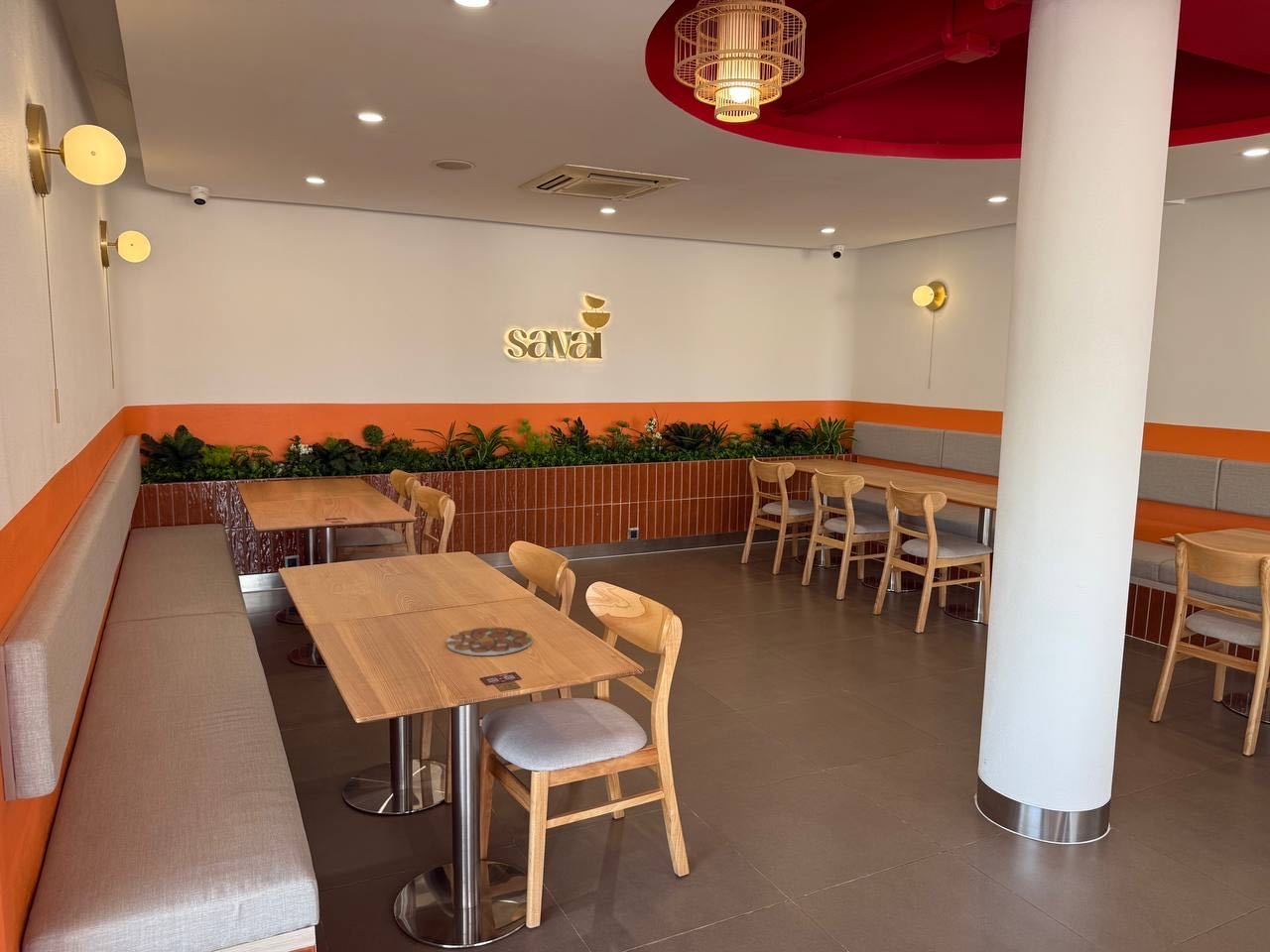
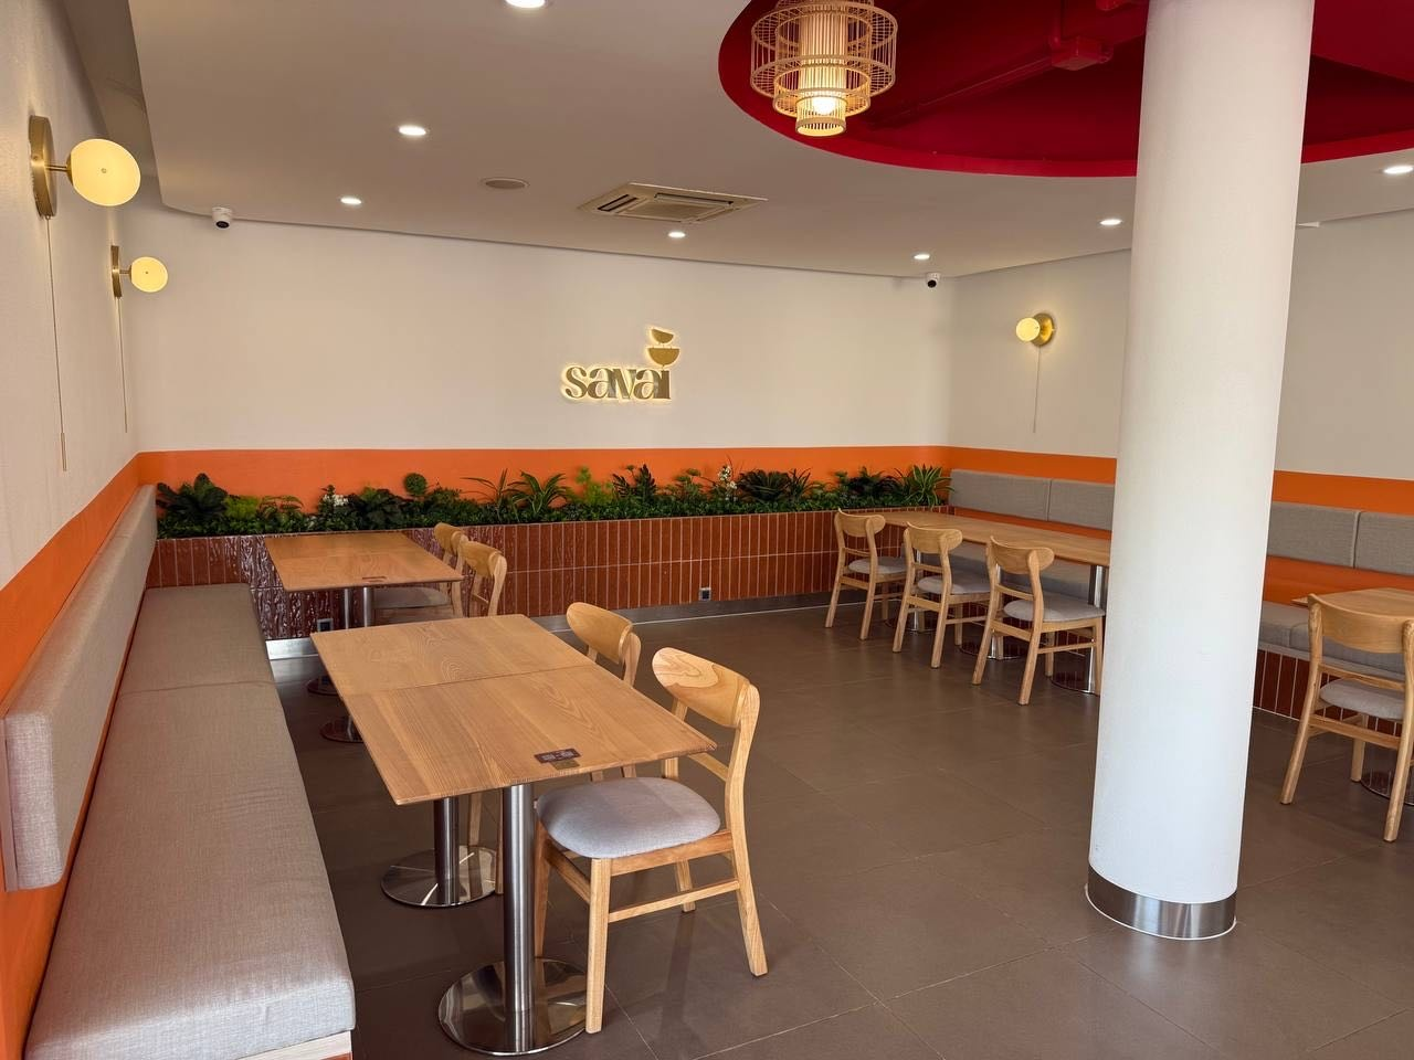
- plate [445,626,533,656]
